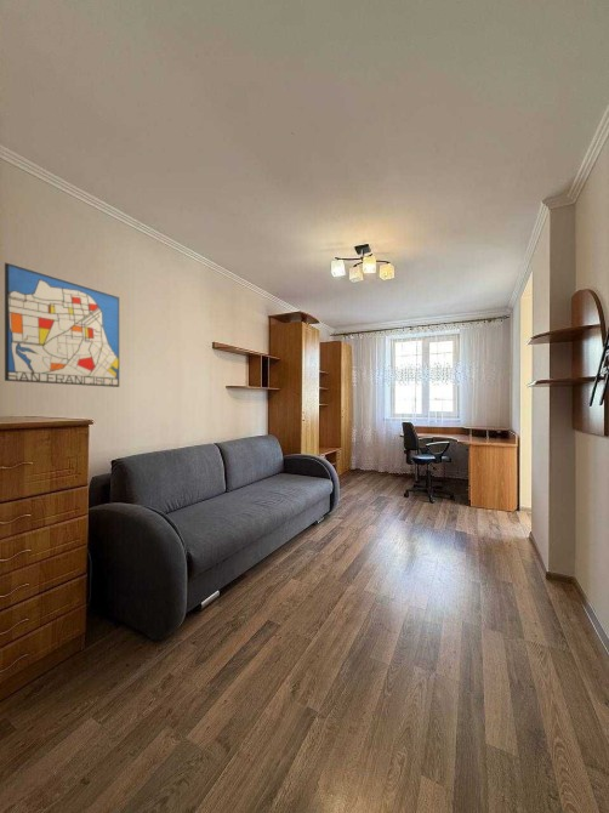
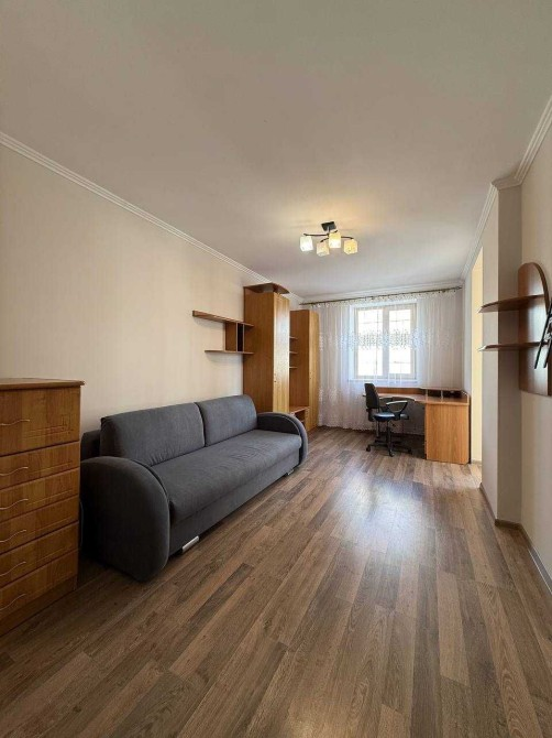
- wall art [4,262,120,388]
